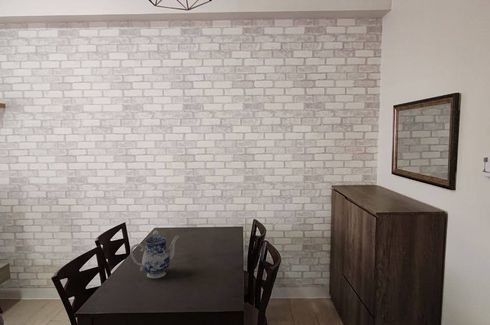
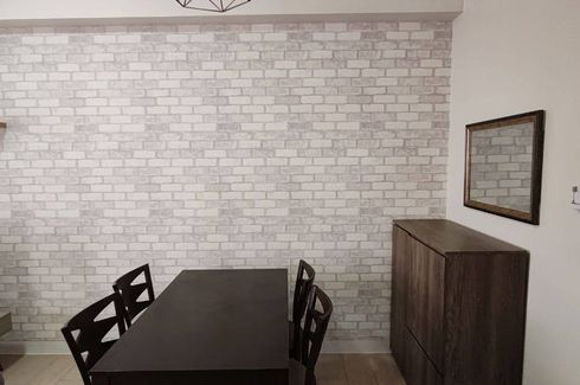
- teapot [129,230,180,279]
